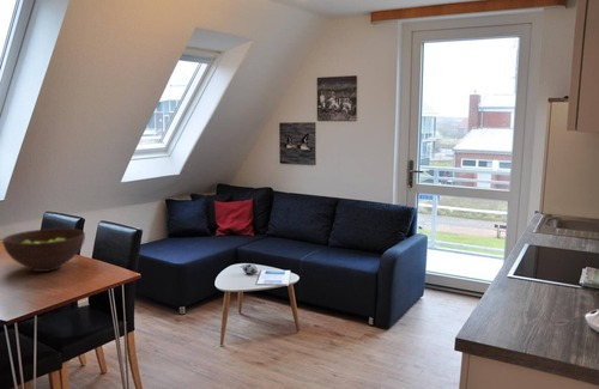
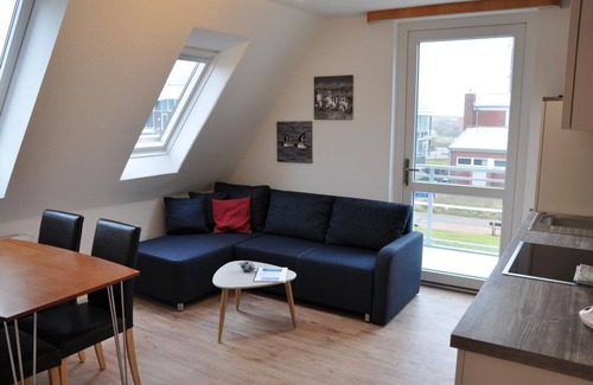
- fruit bowl [1,227,86,273]
